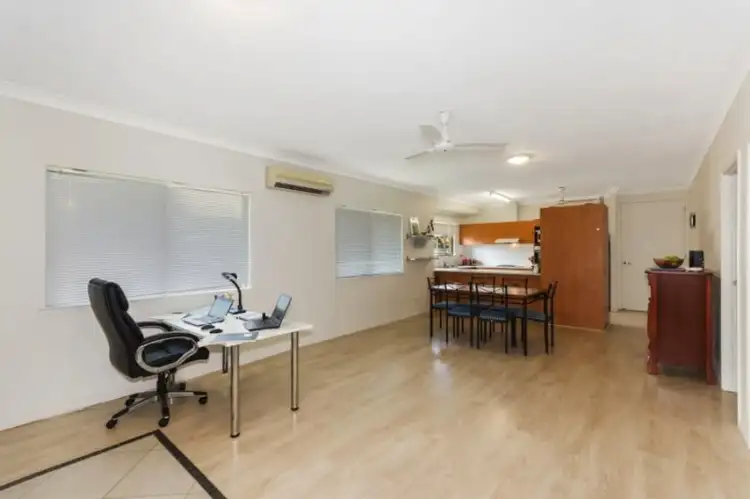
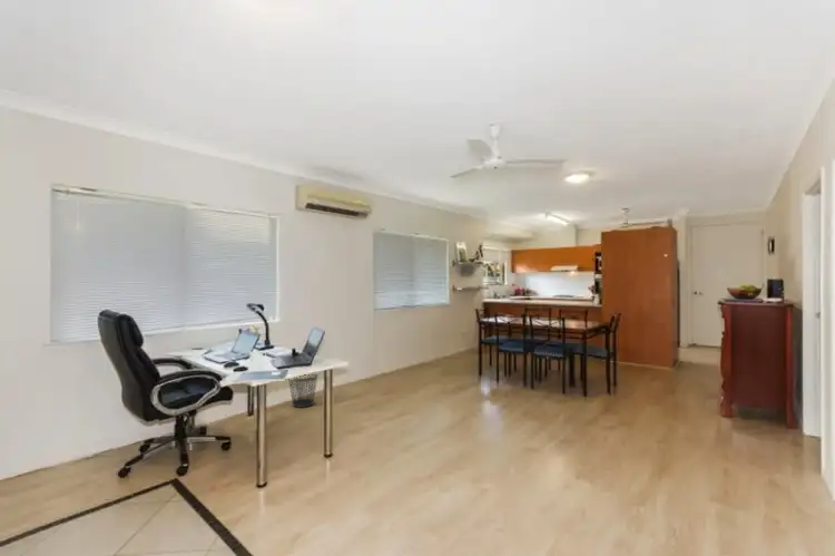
+ wastebasket [287,372,318,409]
